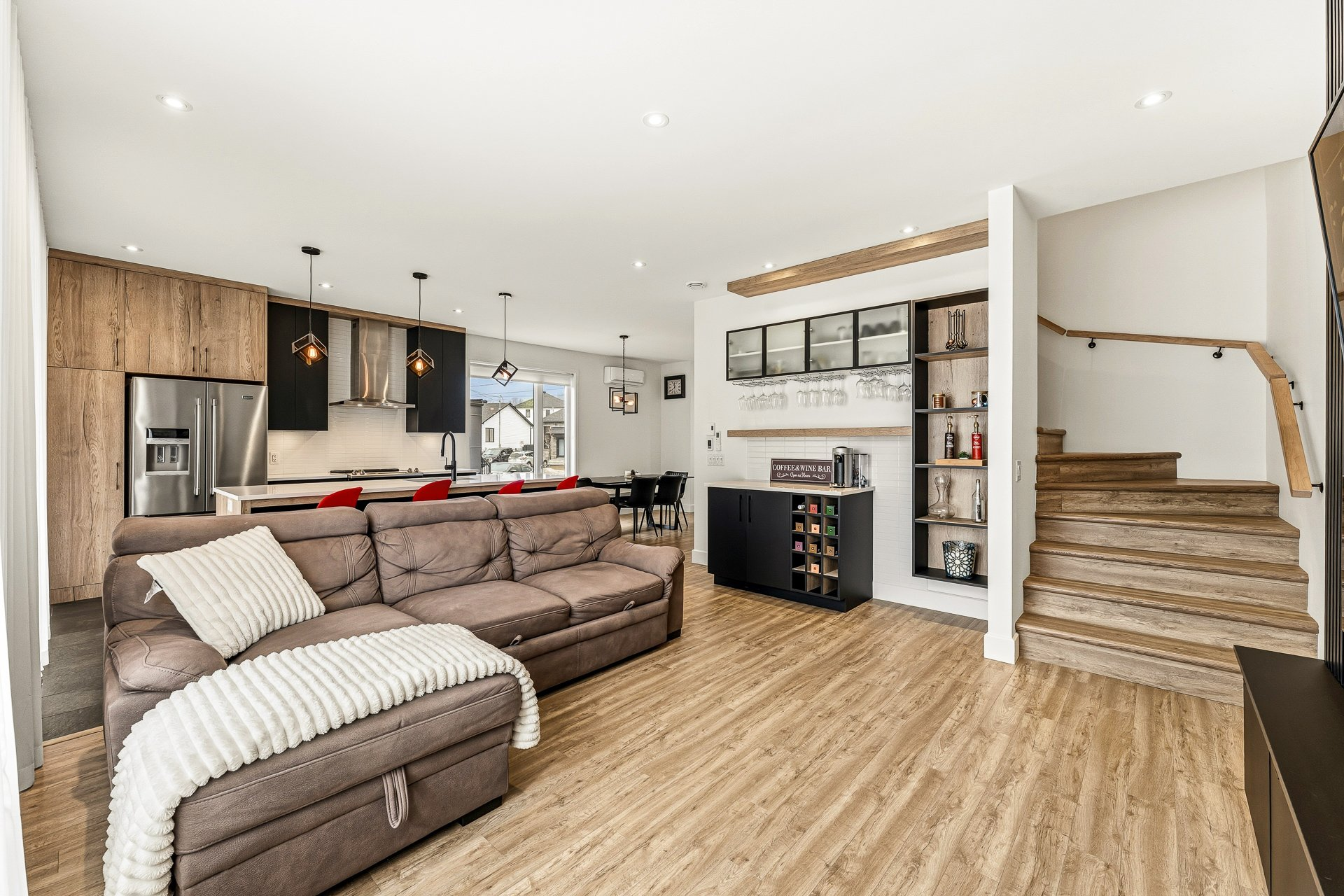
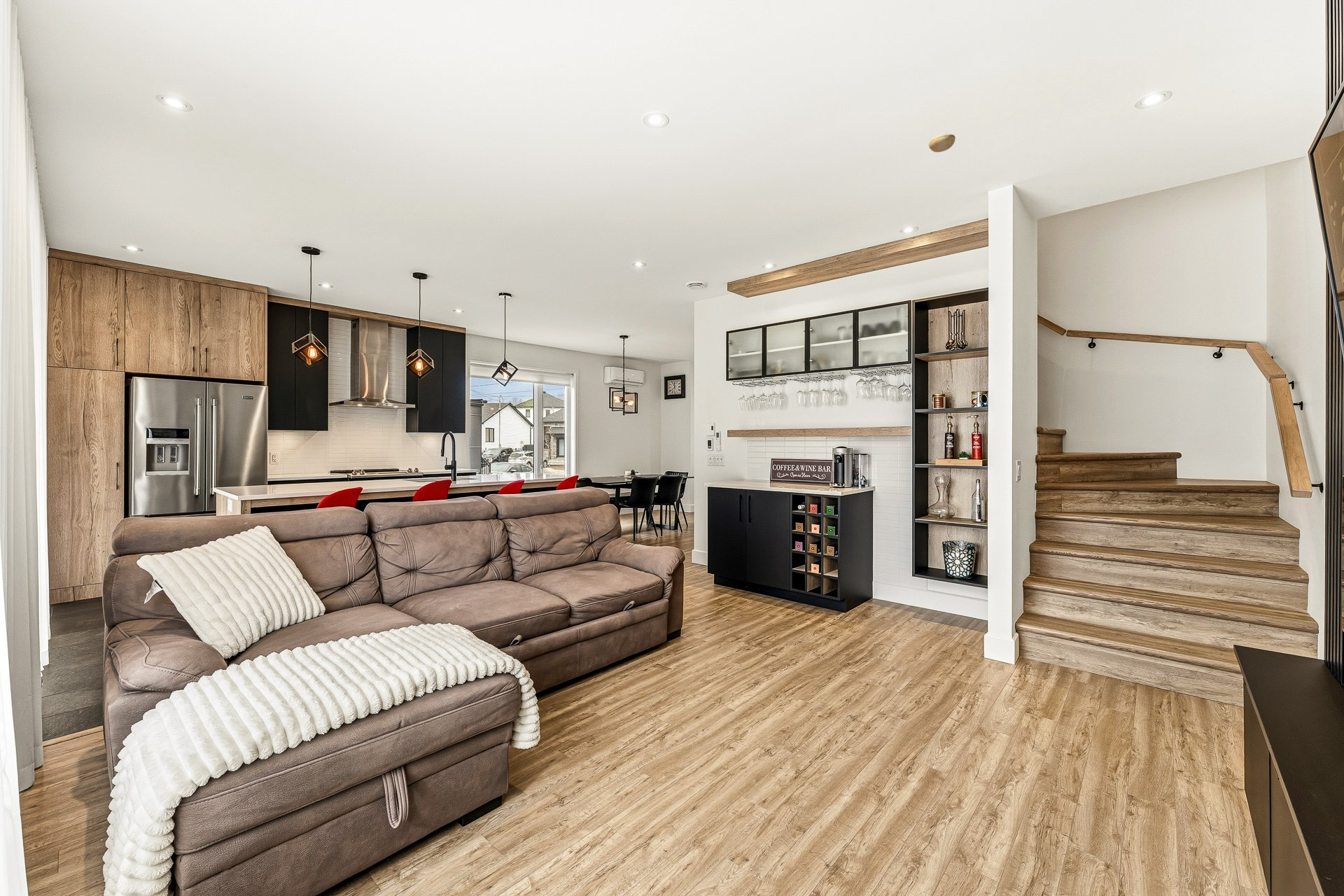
+ smoke detector [928,133,956,153]
